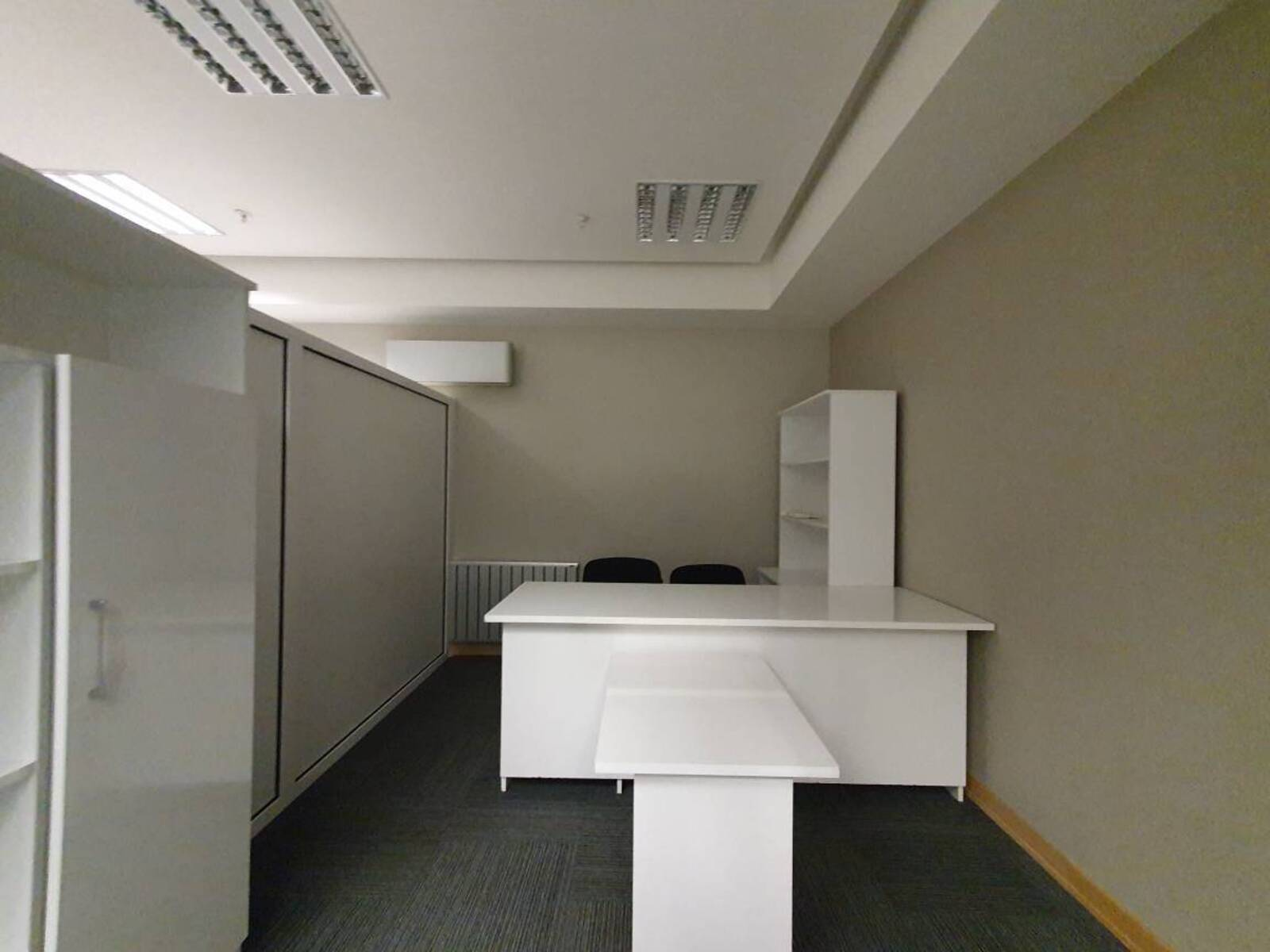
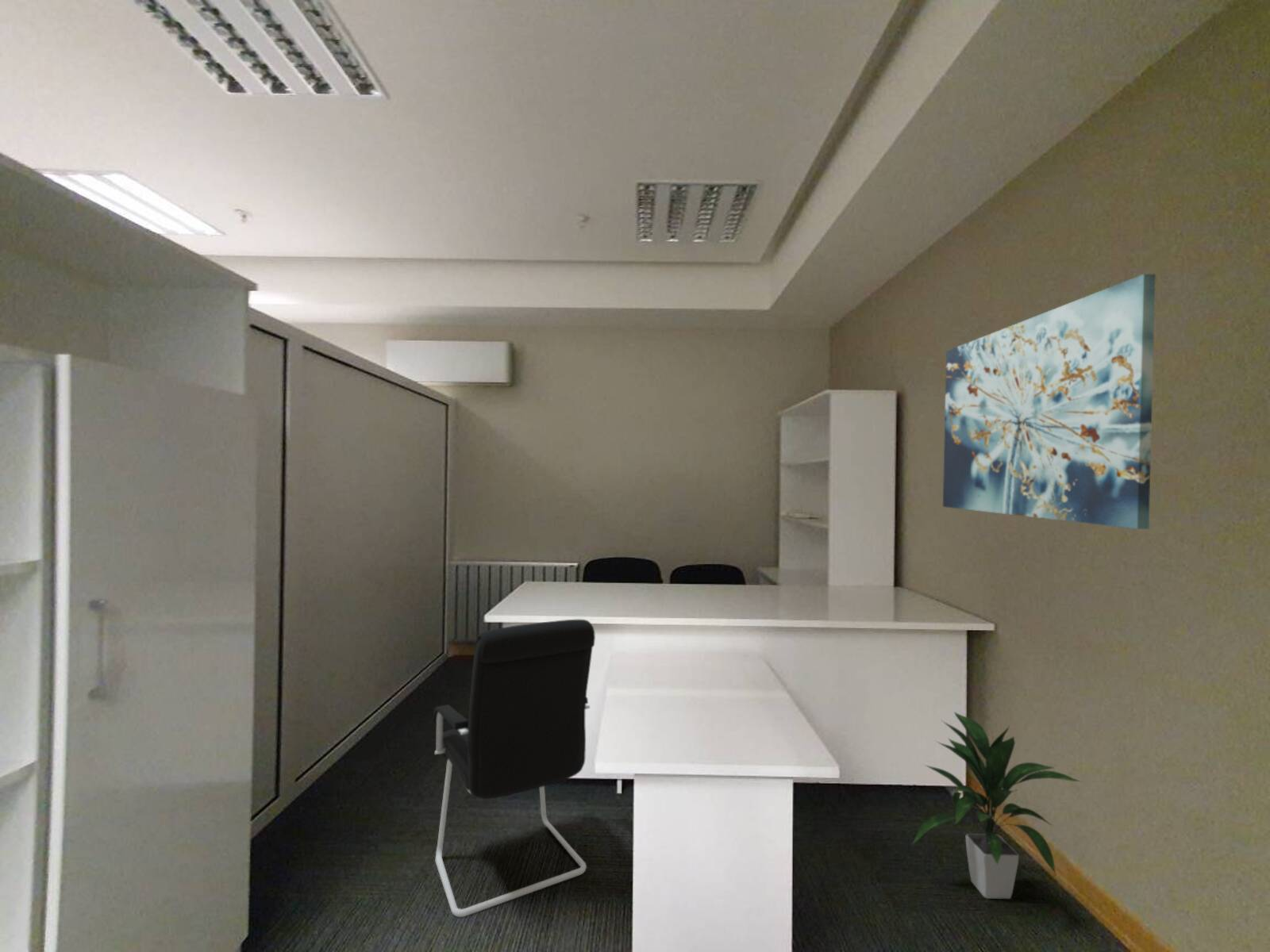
+ wall art [942,273,1156,530]
+ office chair [432,619,596,918]
+ indoor plant [911,711,1082,900]
